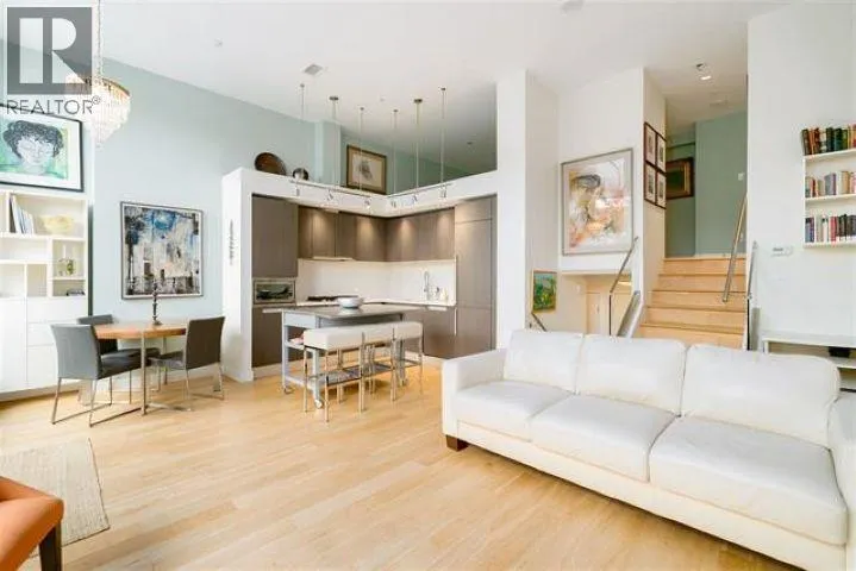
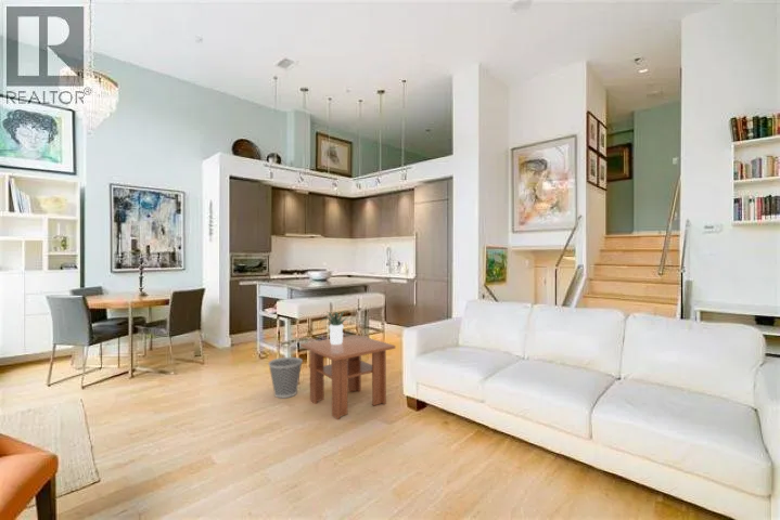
+ coffee table [299,334,396,420]
+ potted plant [319,310,357,344]
+ wastebasket [267,356,304,399]
